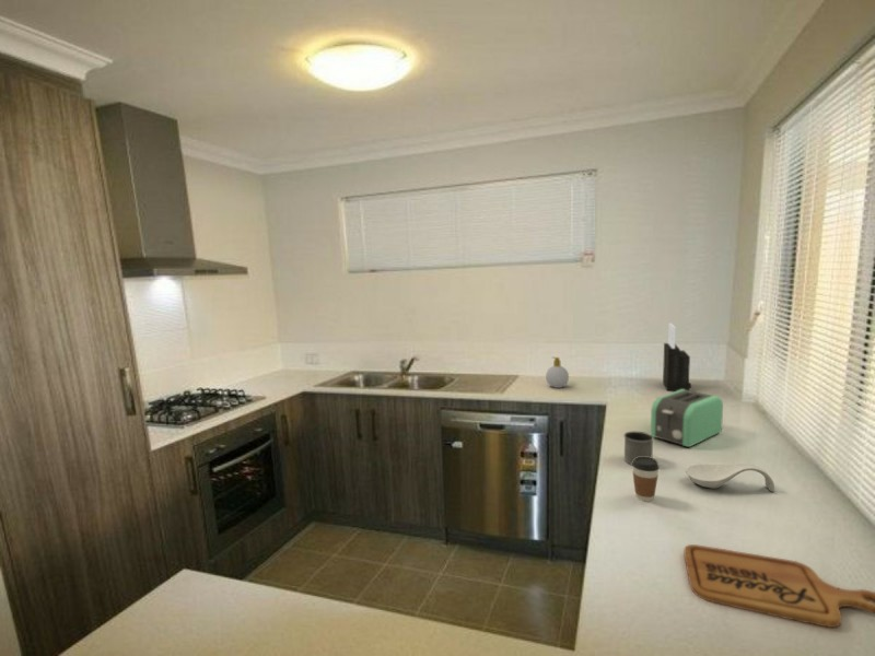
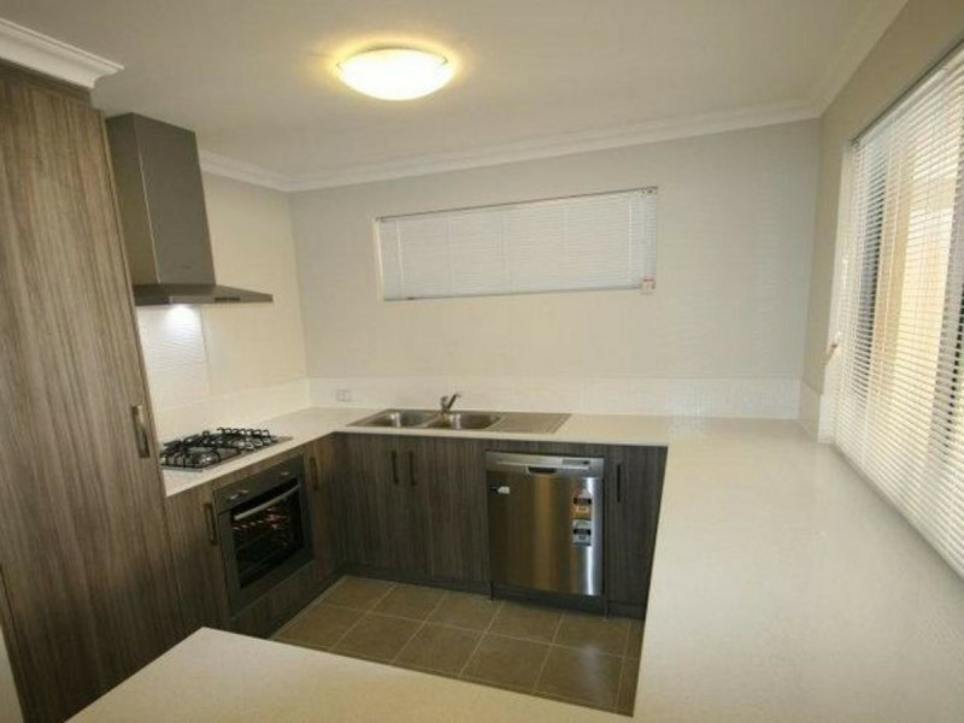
- spoon rest [685,461,775,493]
- knife block [662,323,692,391]
- toaster [650,389,724,448]
- soap bottle [545,355,570,389]
- mug [622,431,655,466]
- cutting board [682,543,875,629]
- coffee cup [631,457,661,503]
